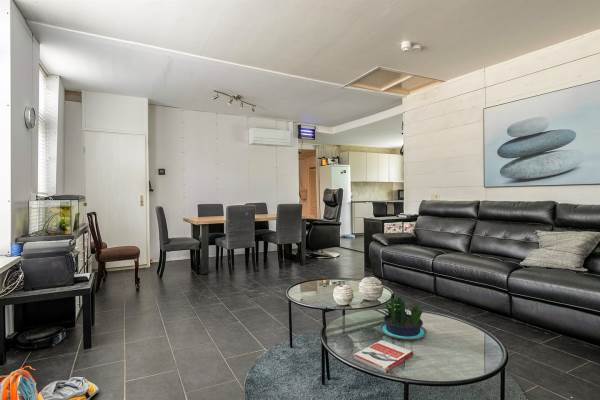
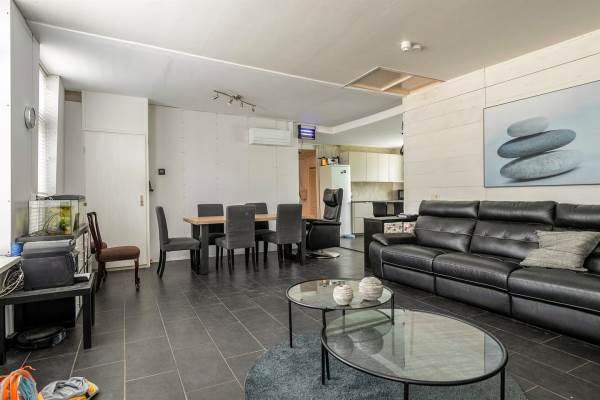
- potted plant [375,296,428,341]
- book [352,339,414,374]
